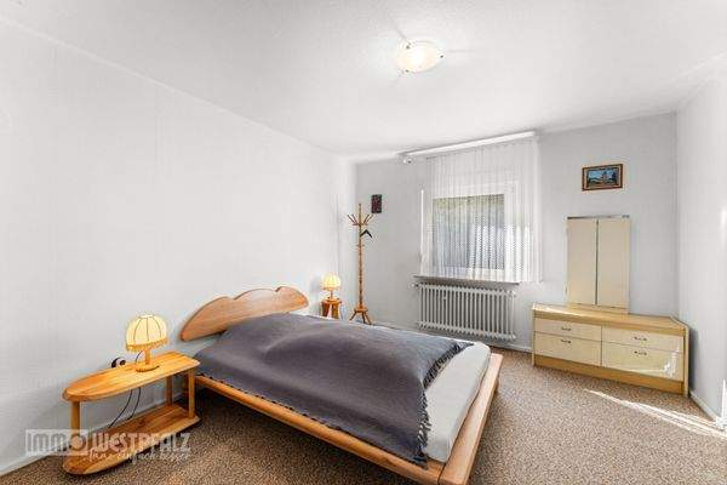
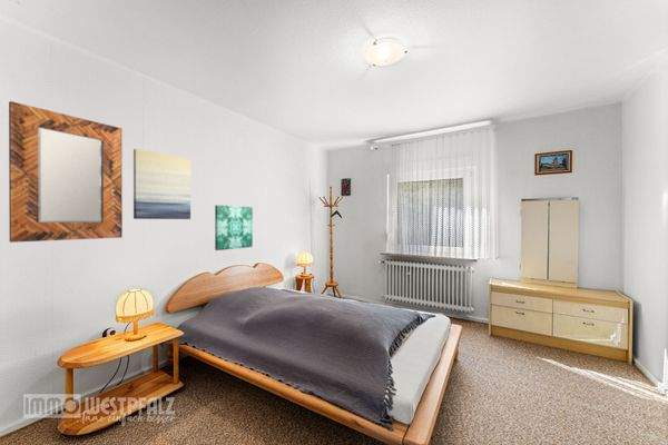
+ wall art [132,148,191,220]
+ home mirror [8,100,124,244]
+ wall art [214,204,254,251]
